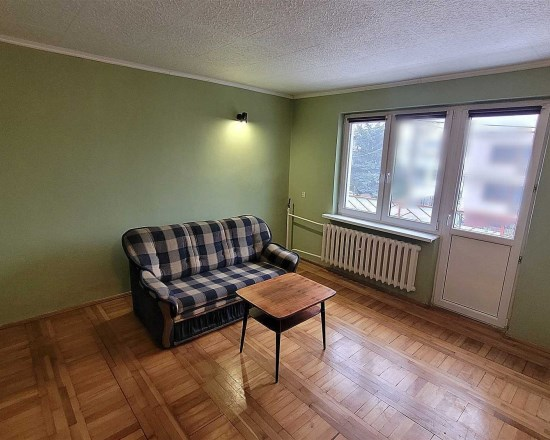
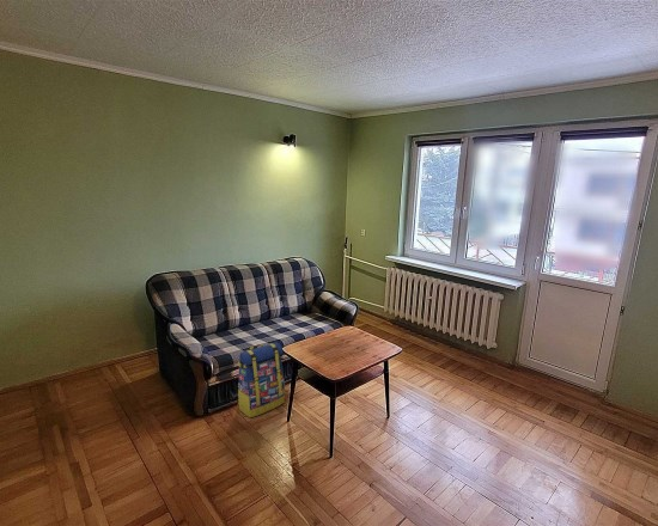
+ backpack [237,341,286,418]
